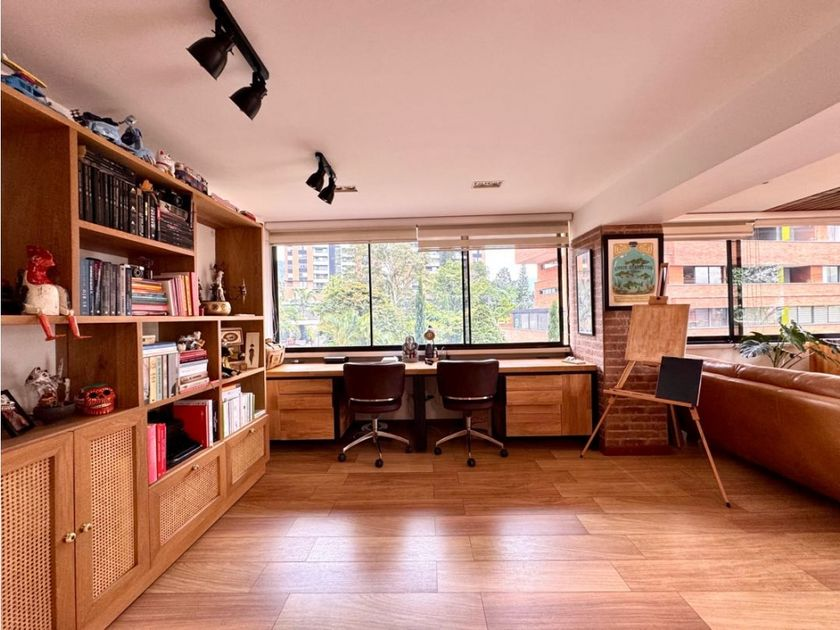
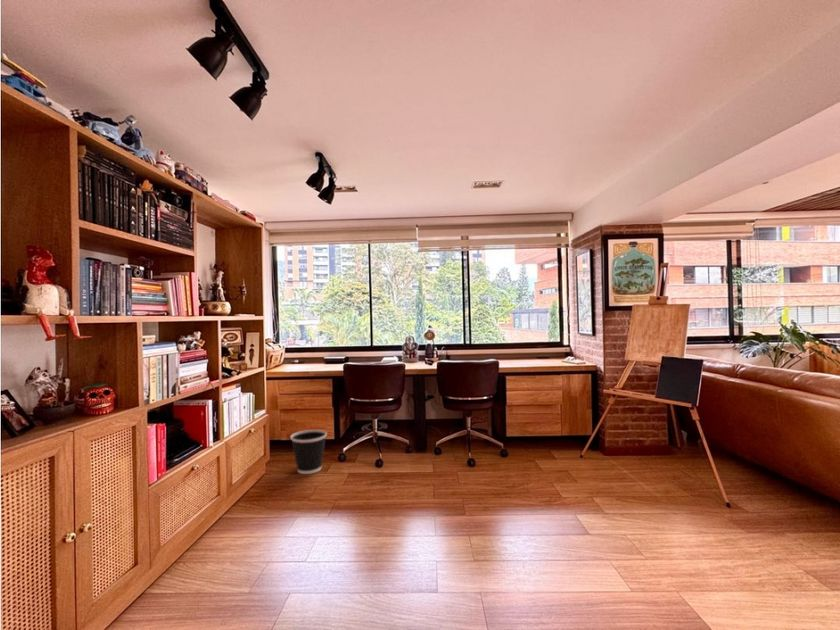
+ wastebasket [289,429,328,475]
